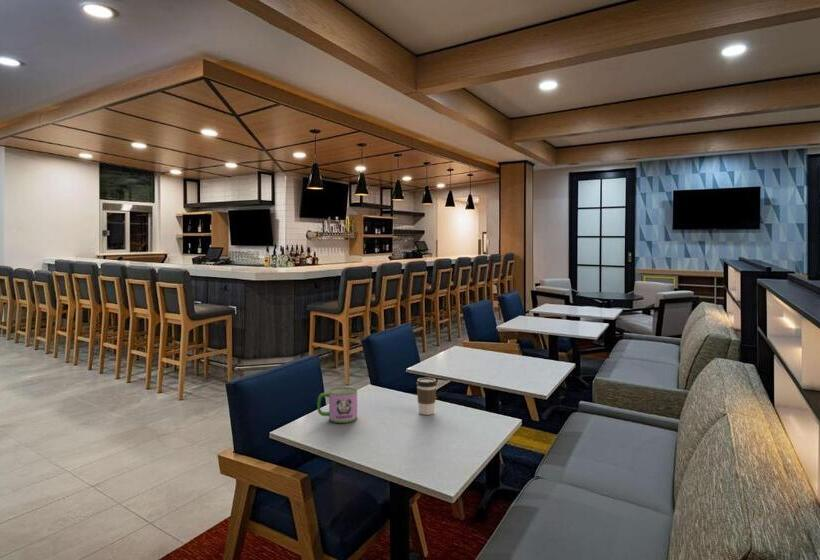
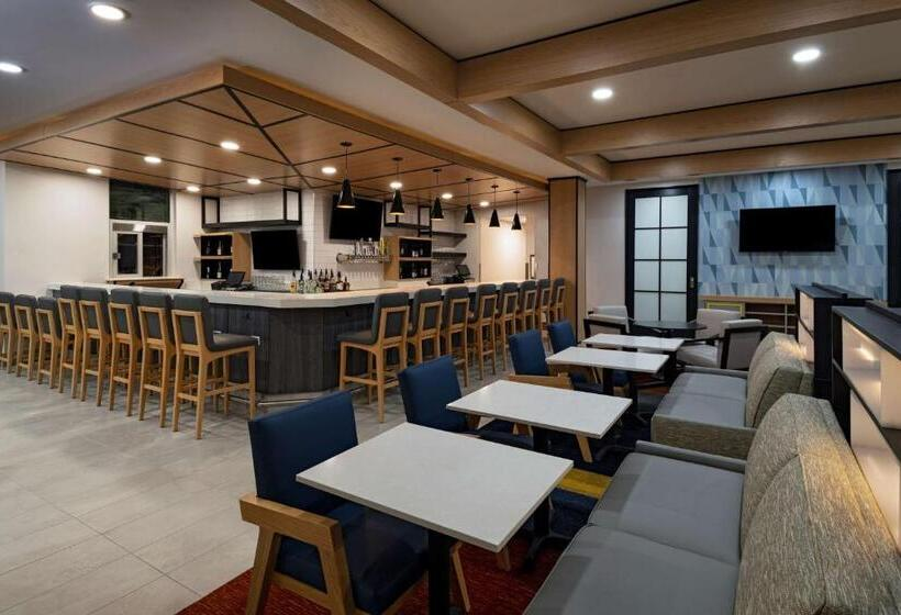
- coffee cup [415,377,438,416]
- mug [316,386,358,424]
